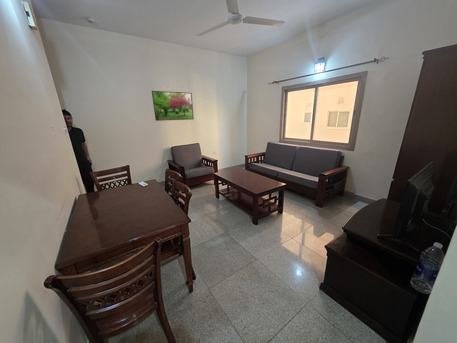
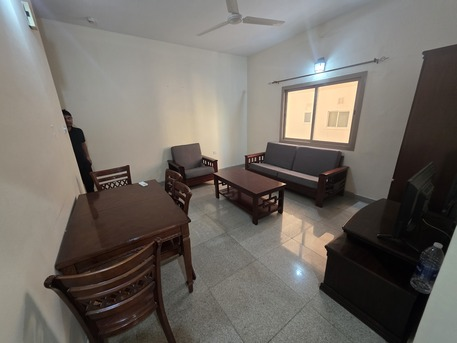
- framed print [151,90,195,122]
